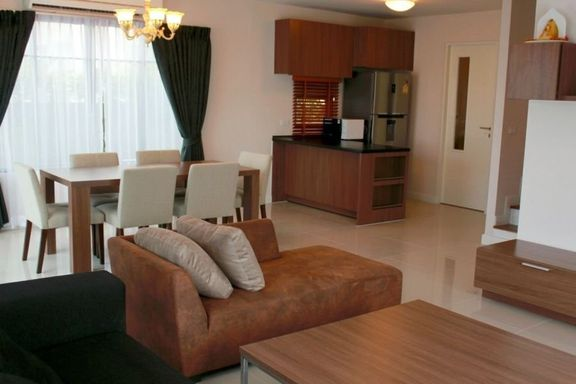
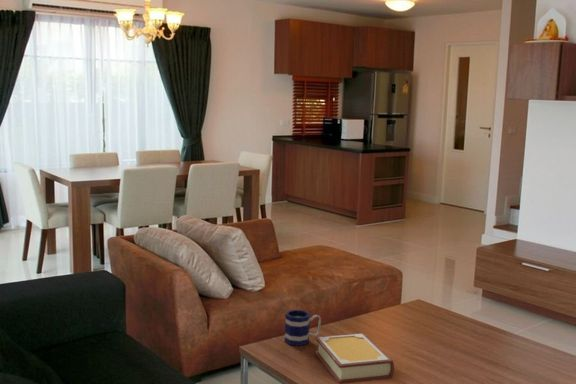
+ book [314,332,395,384]
+ mug [284,309,322,347]
